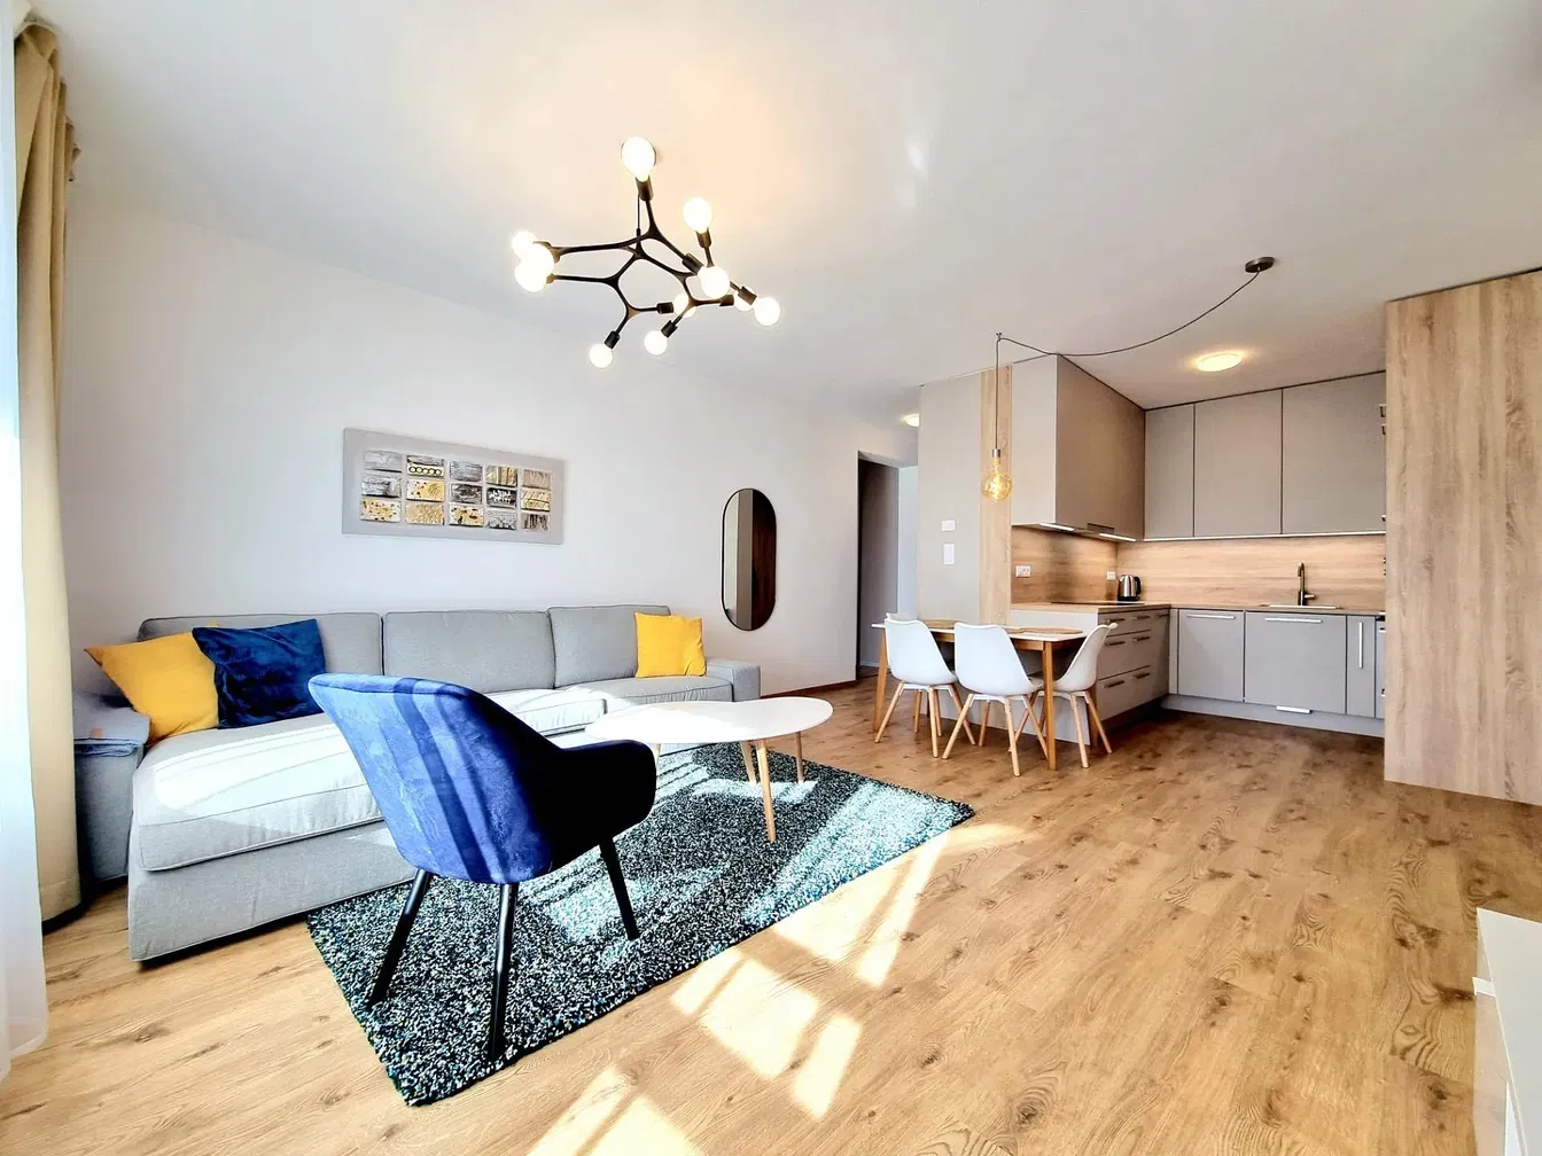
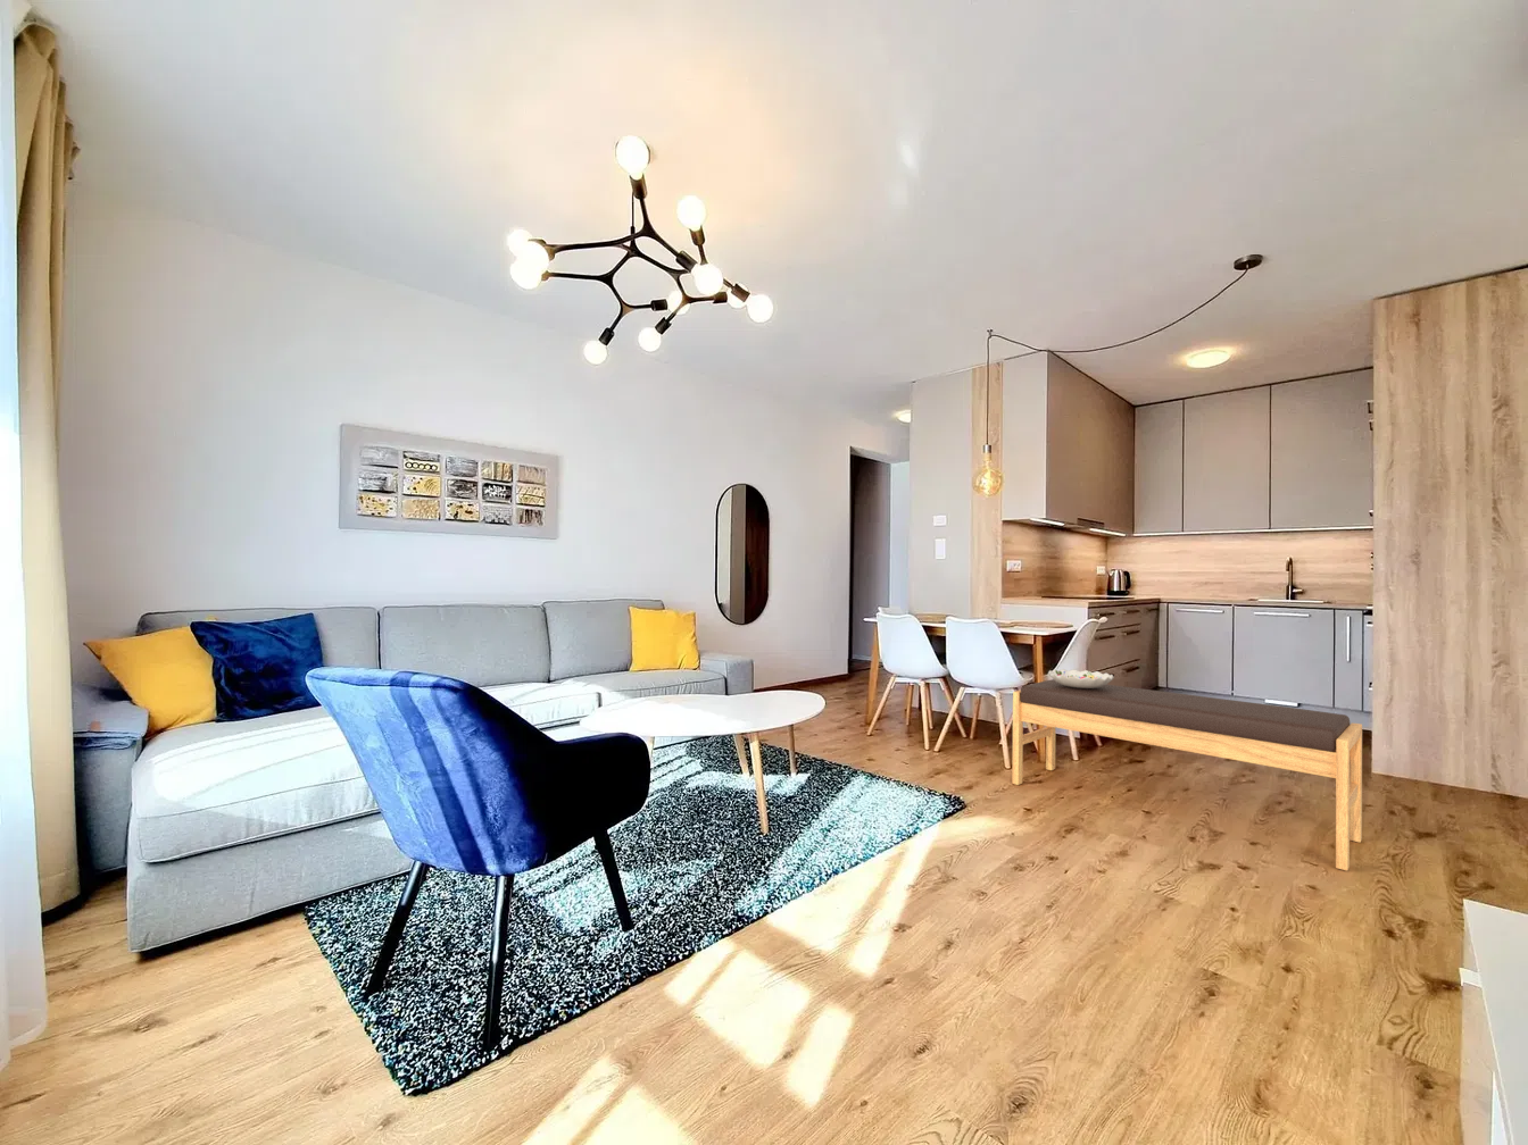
+ bench [1011,678,1363,872]
+ decorative bowl [1047,668,1115,688]
